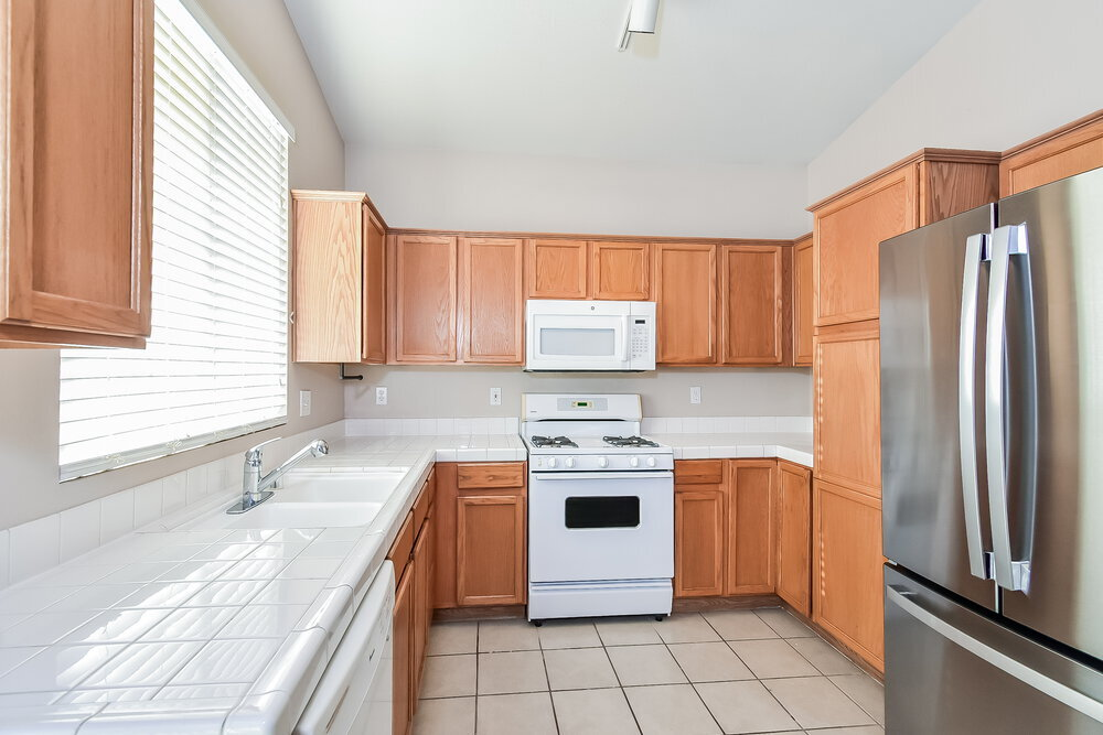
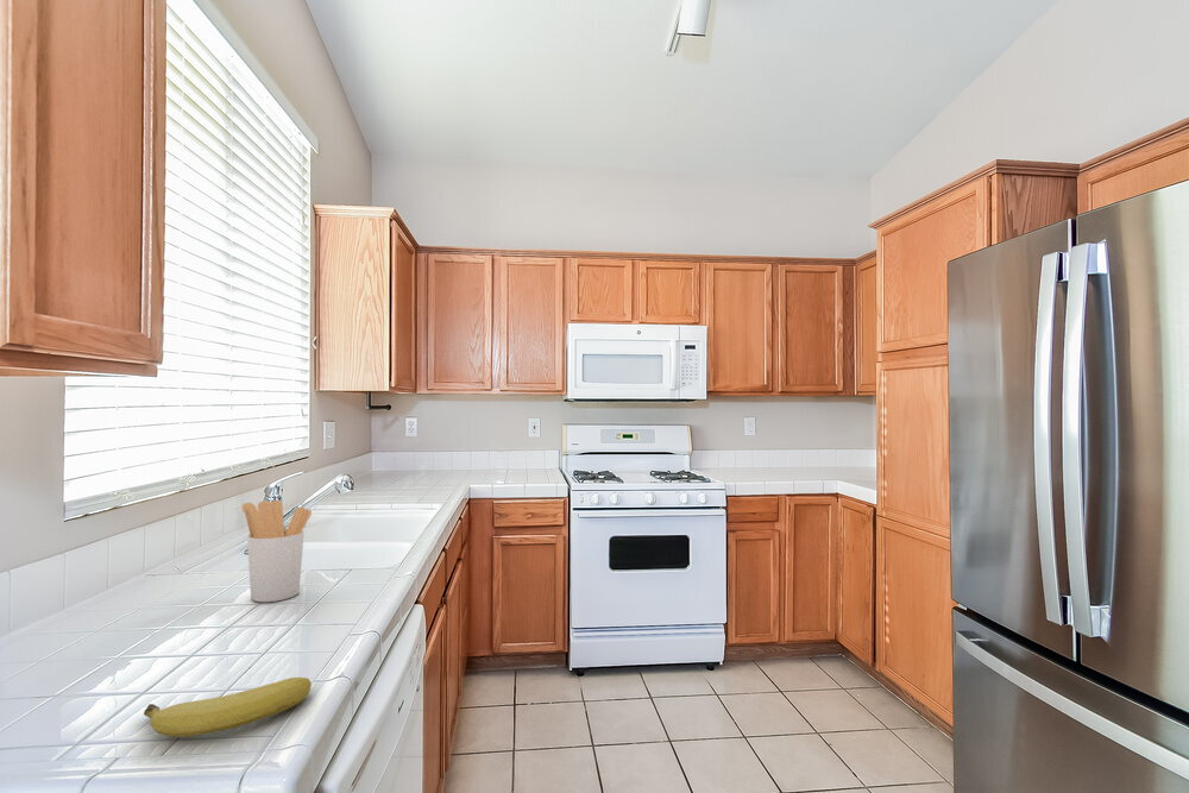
+ utensil holder [241,499,313,603]
+ fruit [143,676,313,738]
